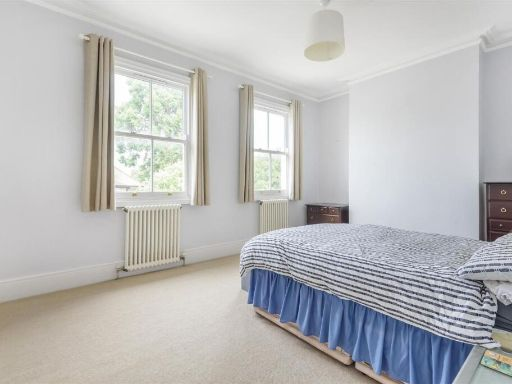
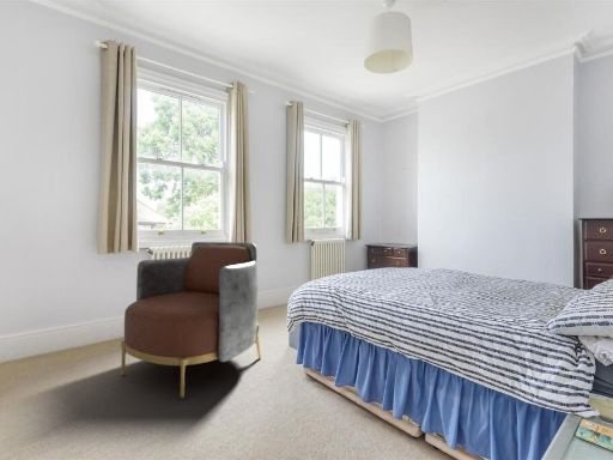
+ armchair [120,241,262,400]
